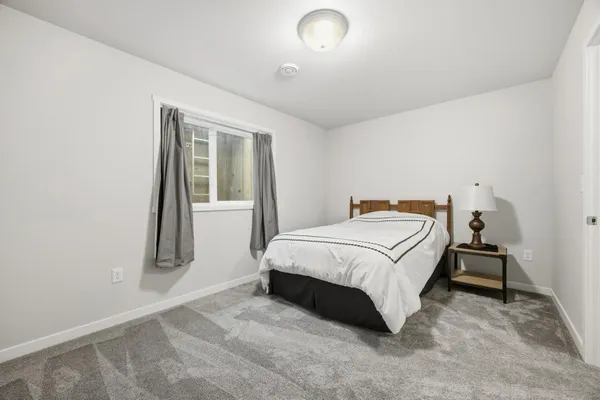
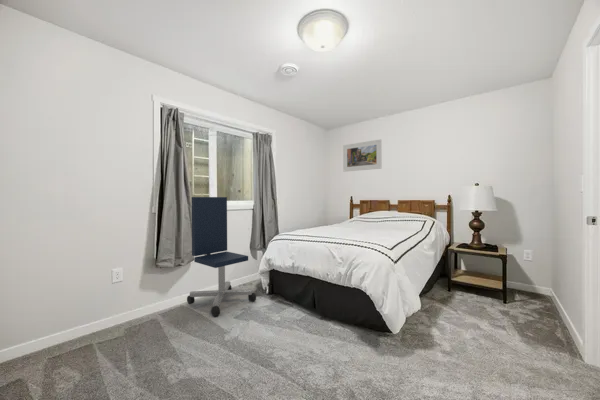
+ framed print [342,138,382,173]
+ office chair [186,196,257,318]
